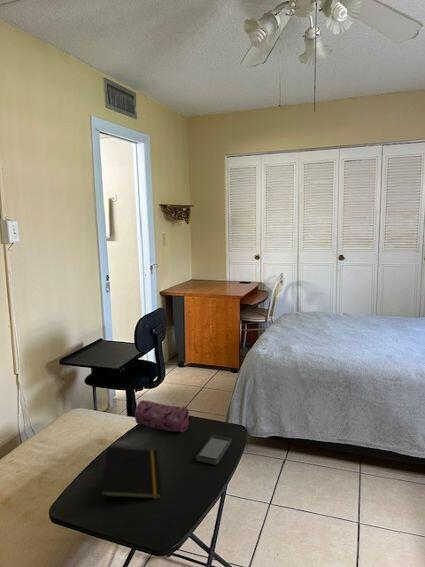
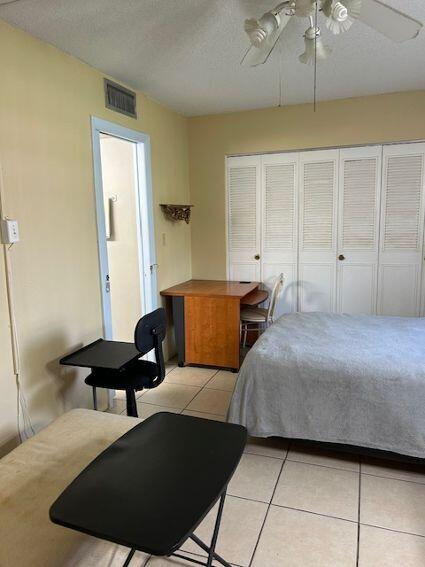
- smartphone [195,434,232,465]
- notepad [100,446,162,509]
- pencil case [134,399,192,433]
